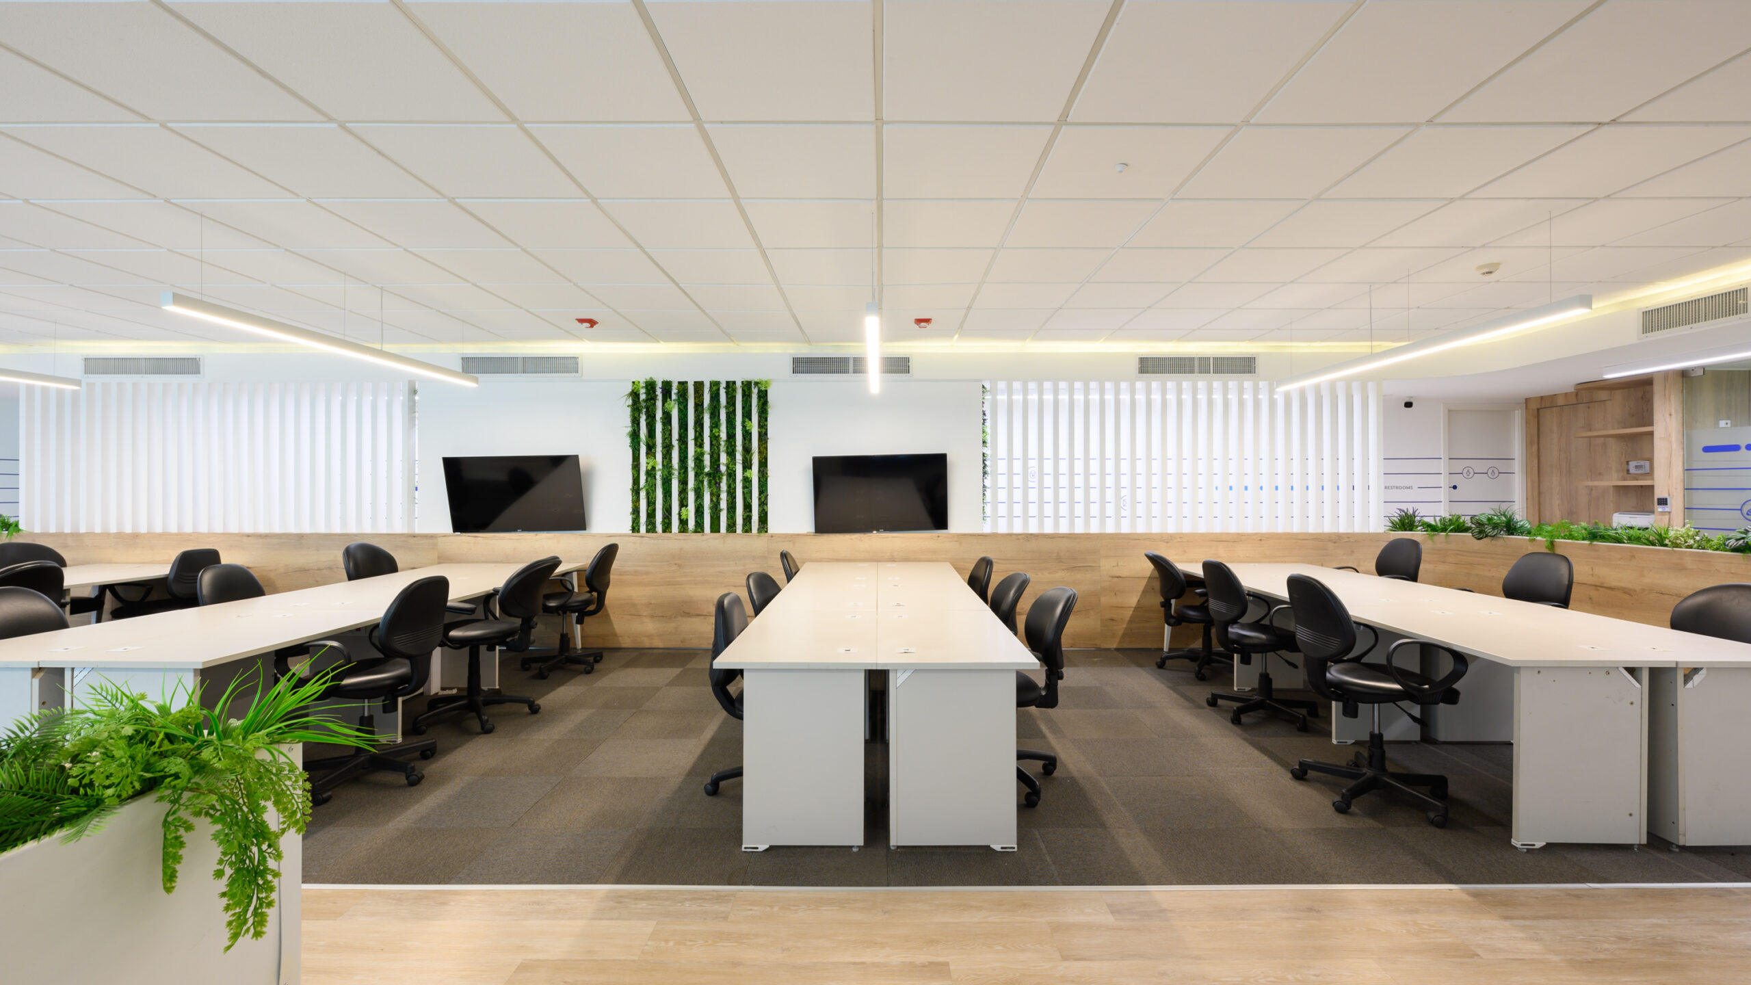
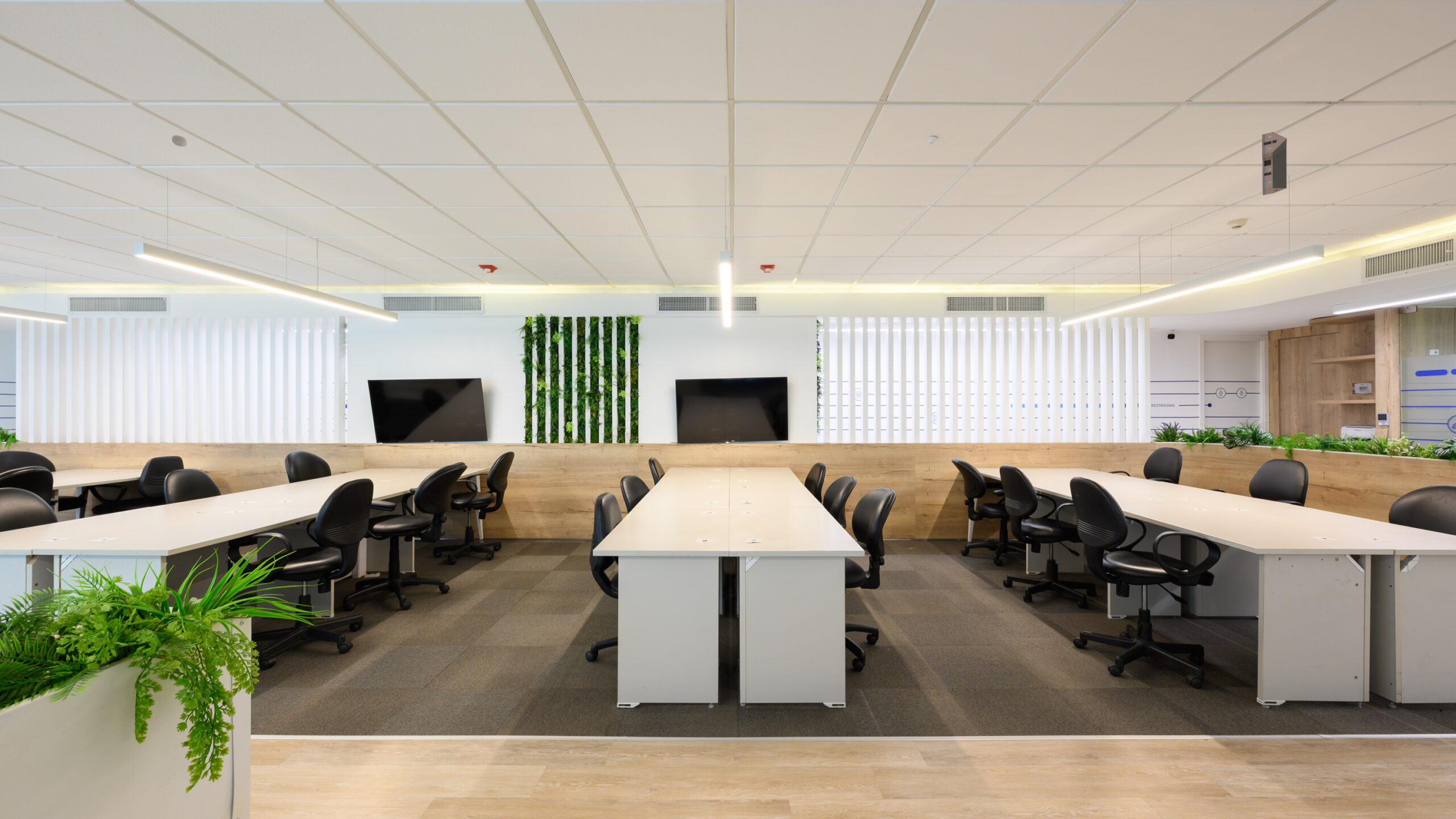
+ security camera [1261,131,1288,196]
+ smoke detector [171,135,187,147]
